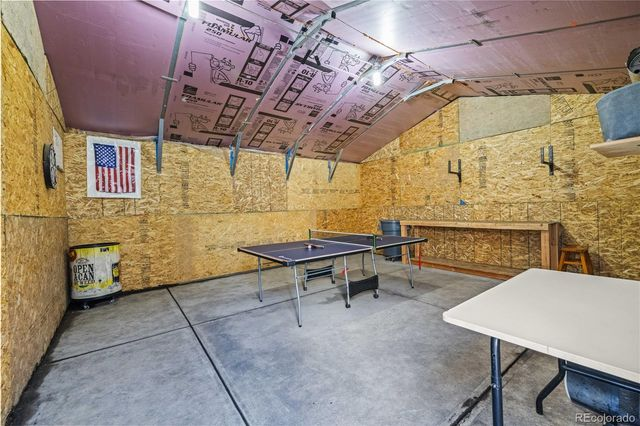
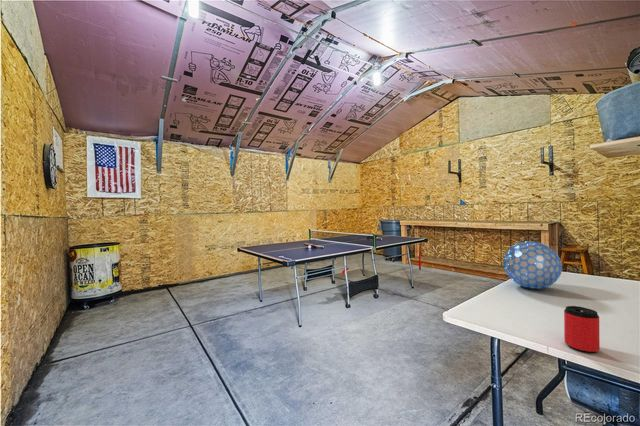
+ ball [502,240,563,290]
+ can [563,305,601,353]
